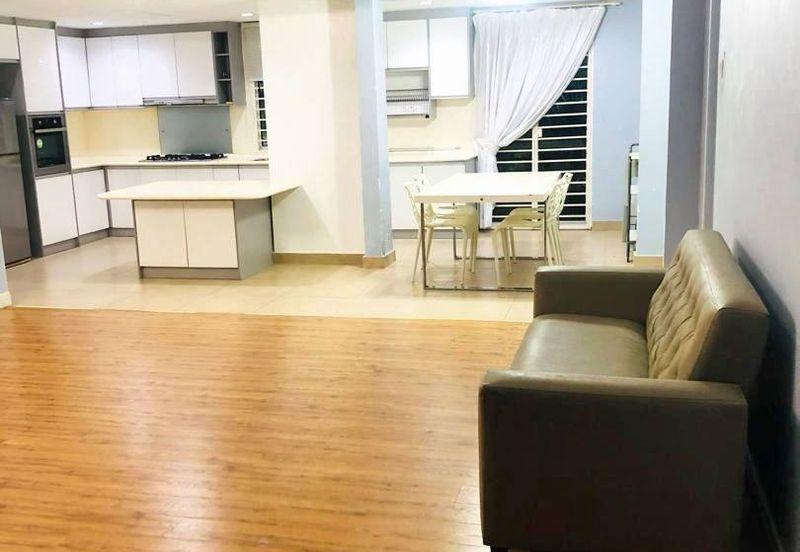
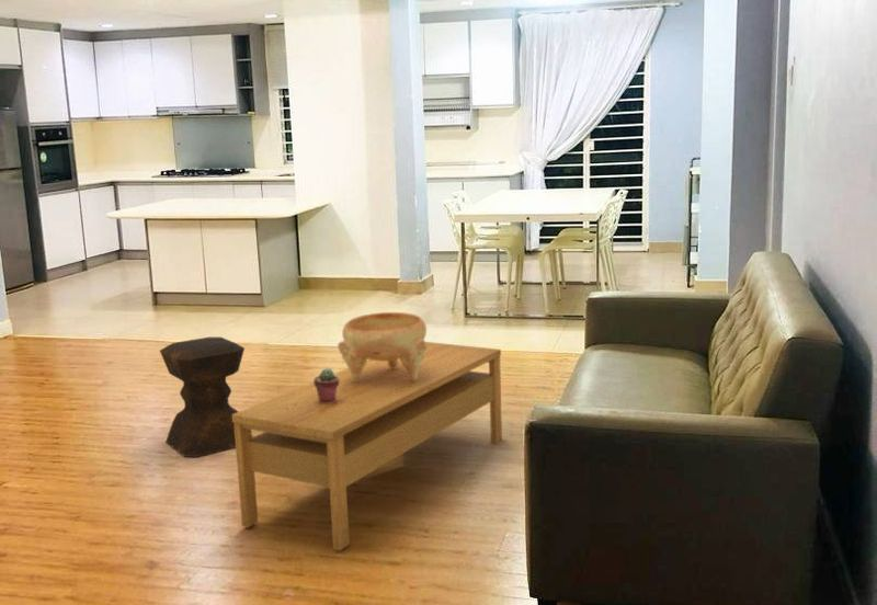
+ stool [159,336,246,458]
+ potted succulent [312,367,339,403]
+ coffee table [232,341,503,552]
+ decorative bowl [337,311,428,383]
